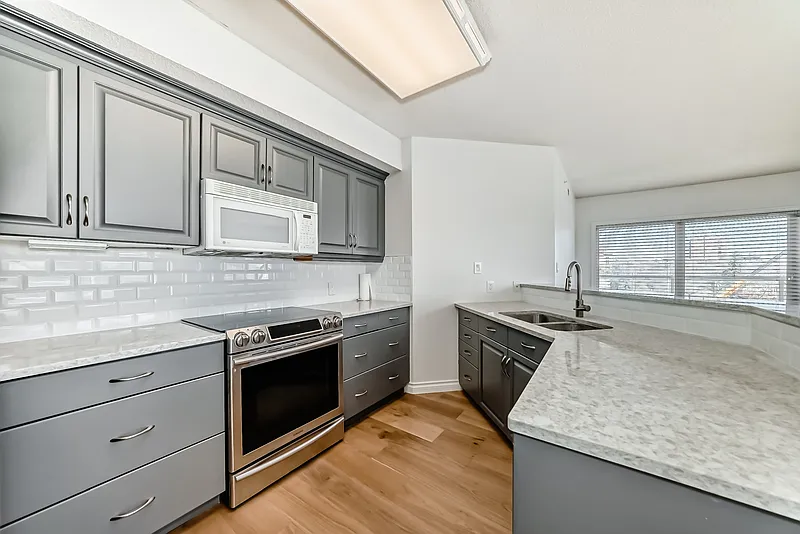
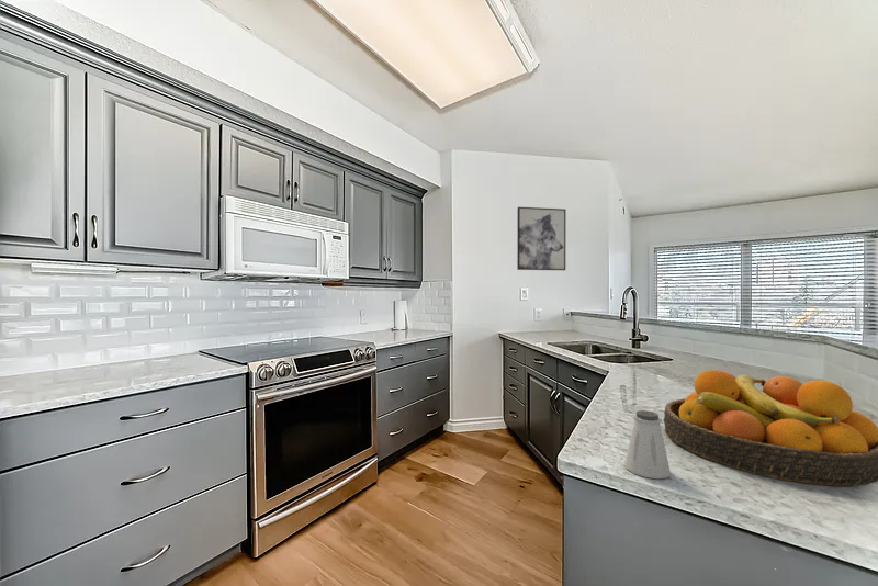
+ fruit bowl [663,369,878,487]
+ saltshaker [623,409,672,480]
+ wall art [516,206,567,271]
